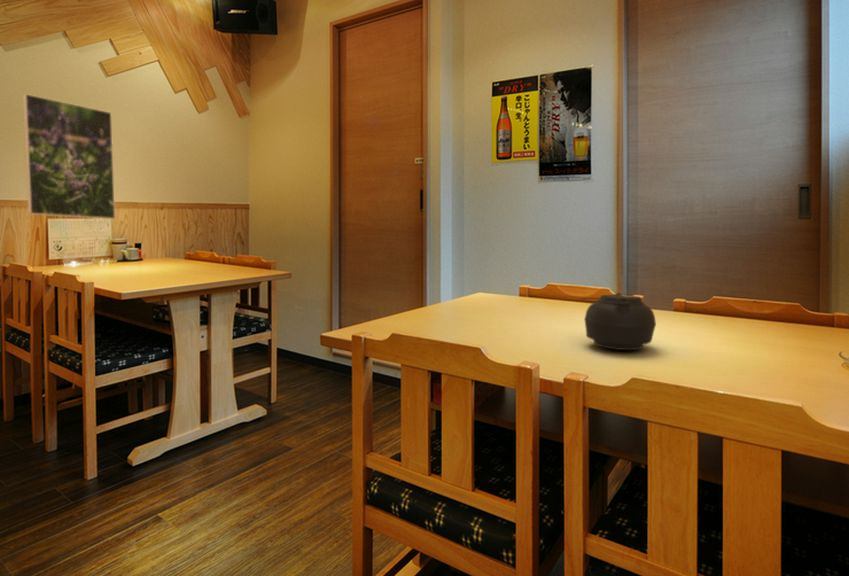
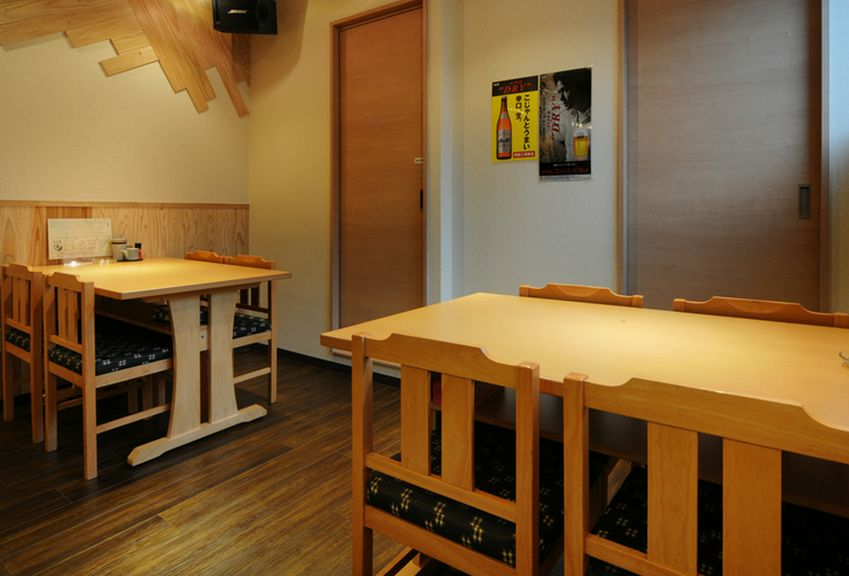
- teapot [582,292,657,351]
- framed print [22,93,116,220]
